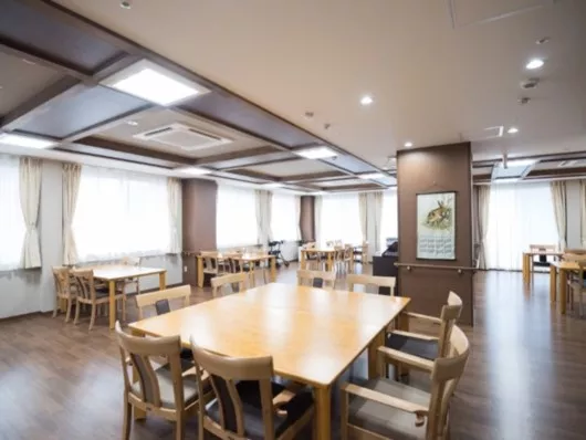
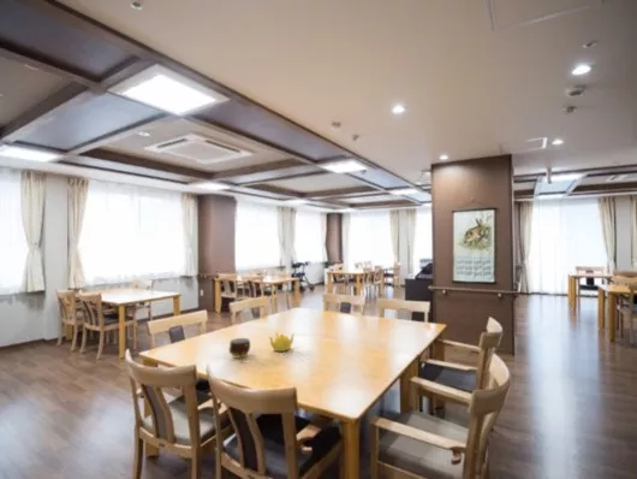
+ cup [228,337,251,360]
+ teapot [268,331,296,353]
